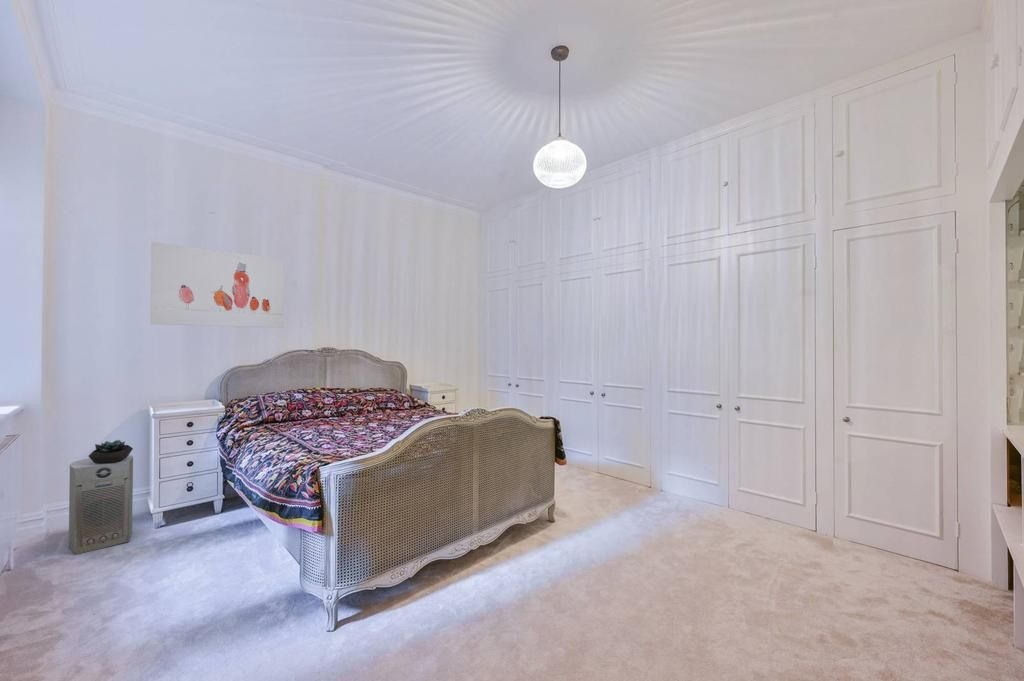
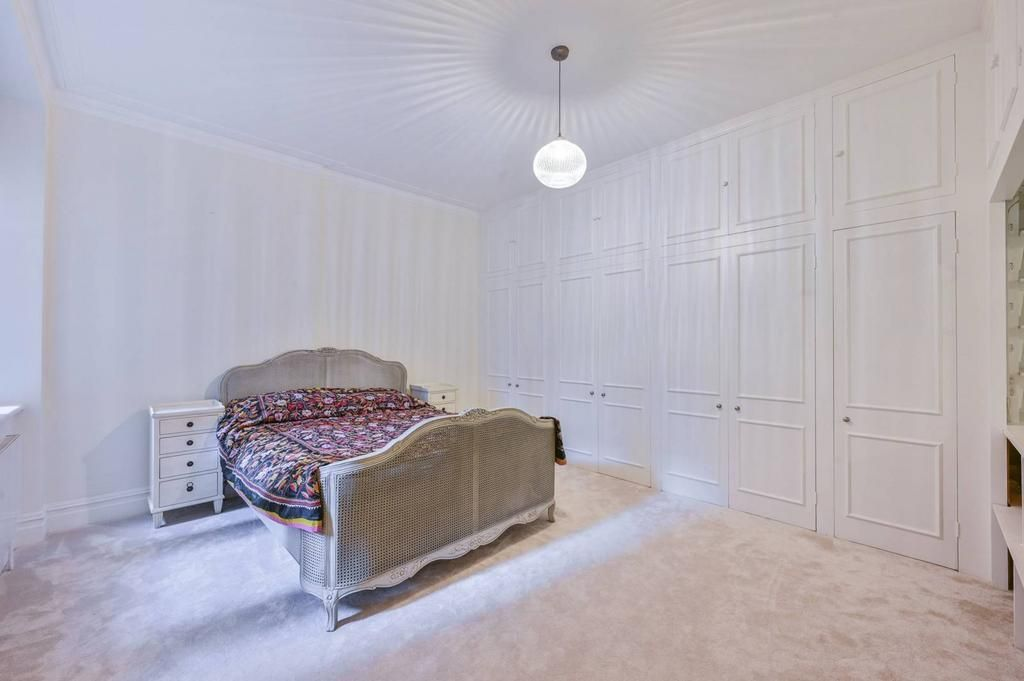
- succulent plant [87,439,134,463]
- fan [68,454,134,556]
- wall art [149,241,285,329]
